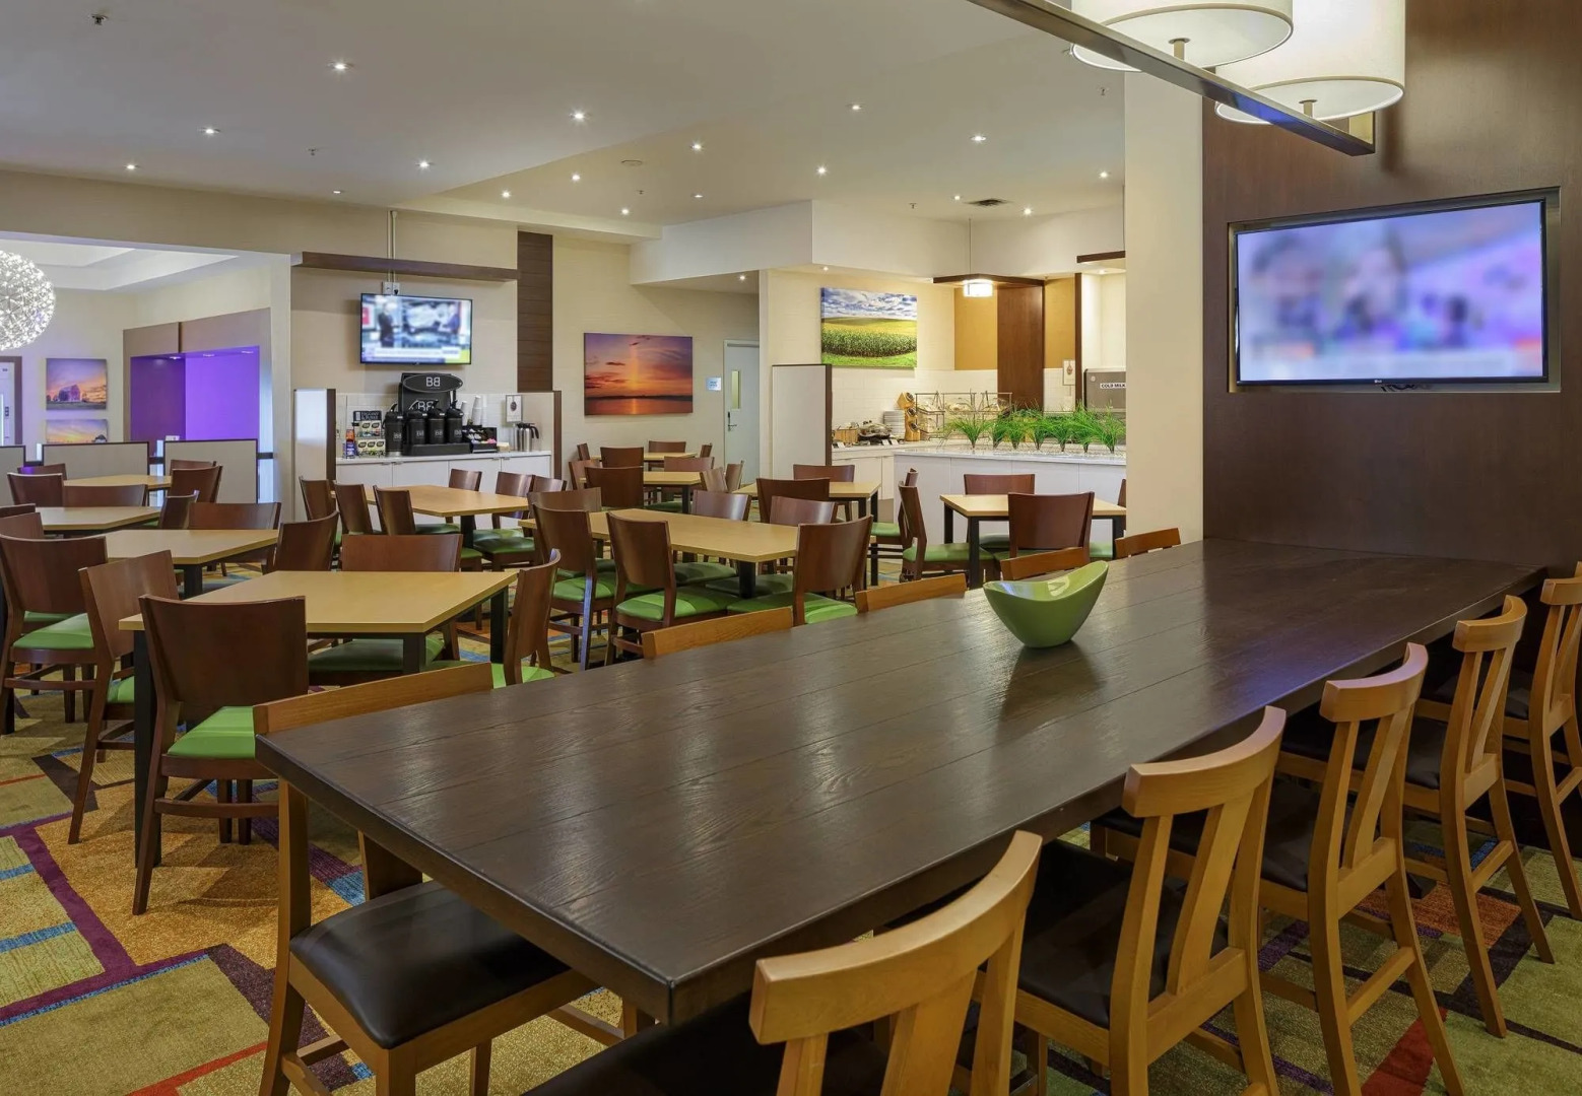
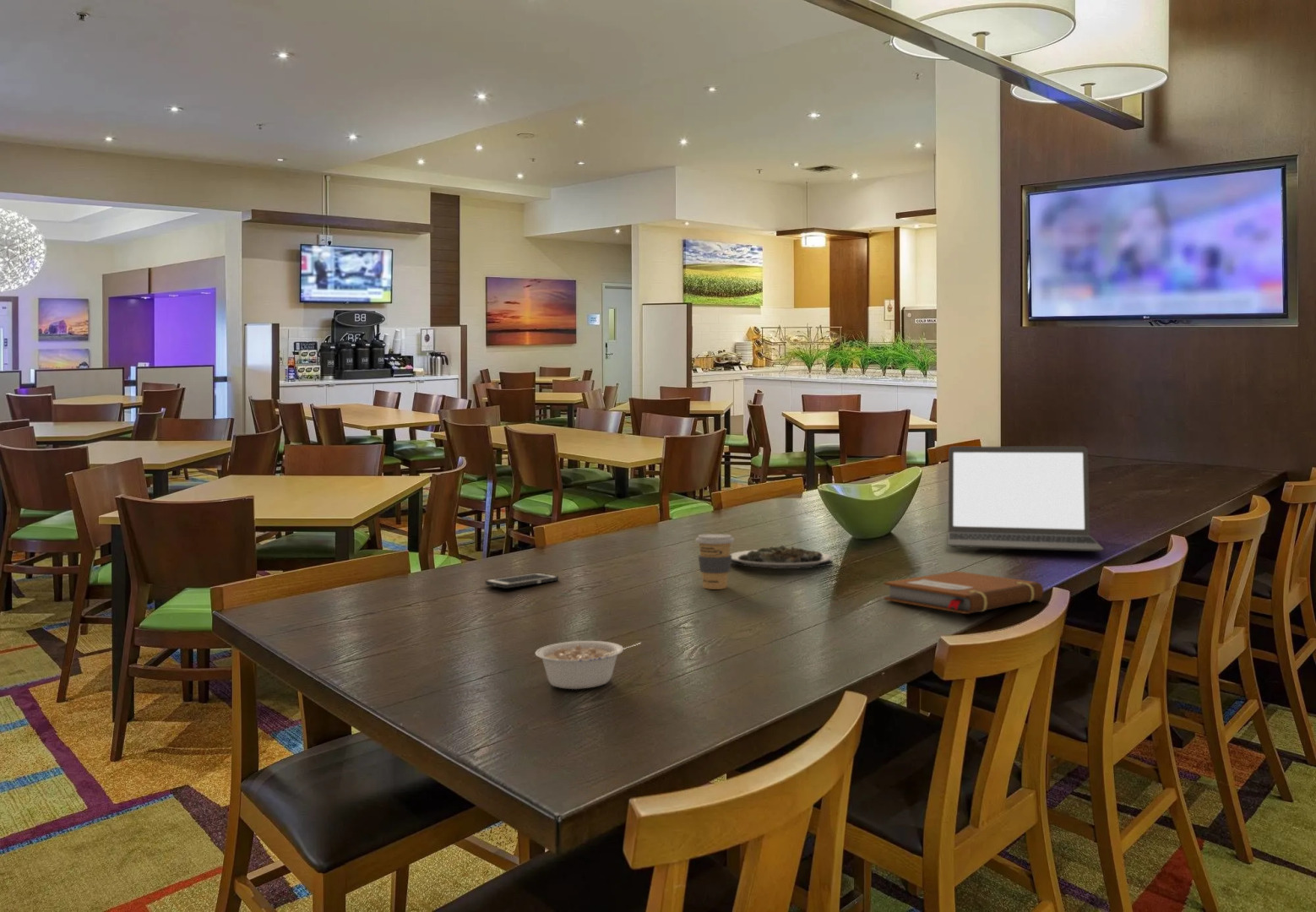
+ coffee cup [694,533,735,590]
+ laptop [947,446,1105,552]
+ plate [730,544,834,570]
+ notebook [884,570,1044,615]
+ legume [535,640,643,690]
+ cell phone [485,573,559,589]
